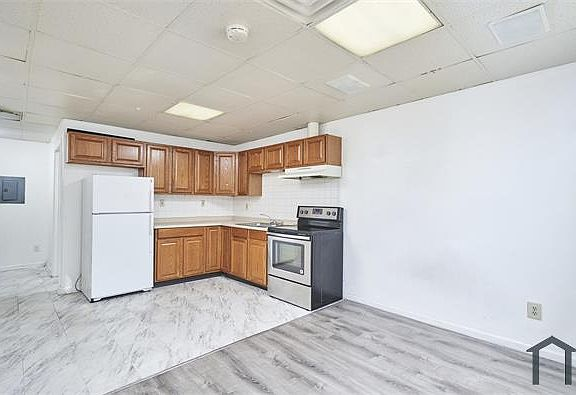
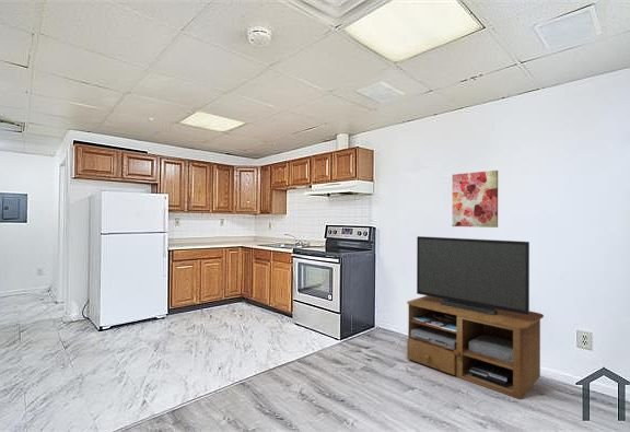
+ tv stand [406,235,545,400]
+ wall art [452,170,499,229]
